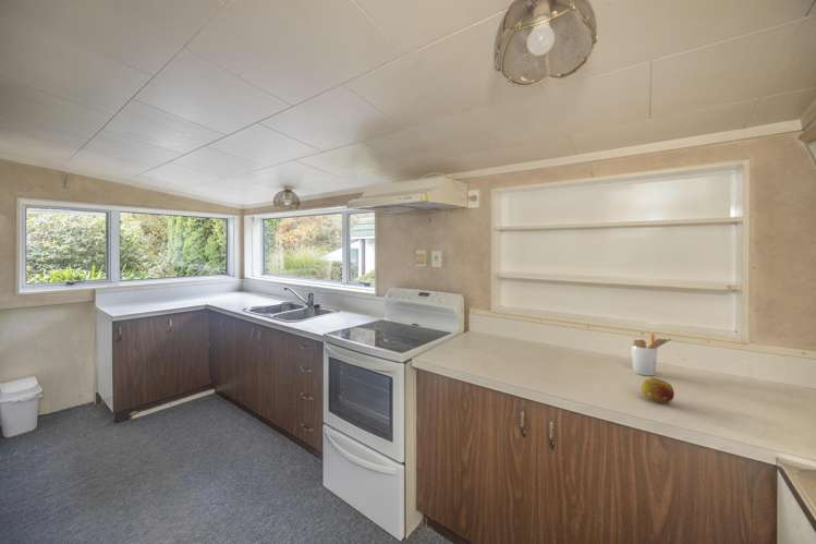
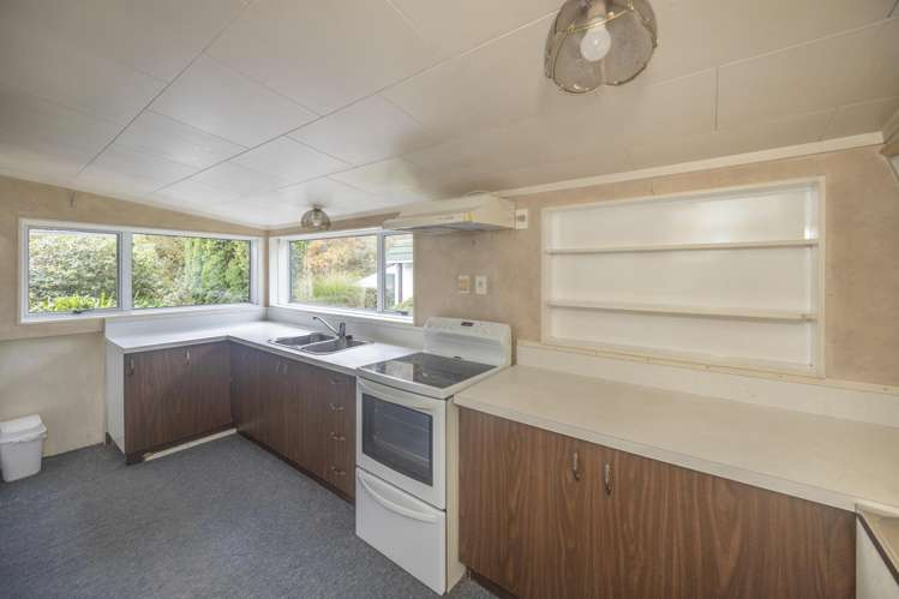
- fruit [641,377,675,404]
- utensil holder [630,331,672,377]
